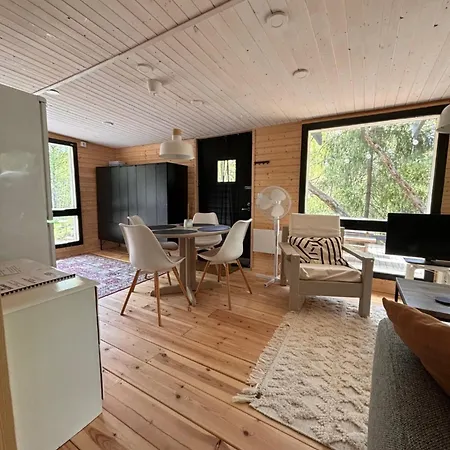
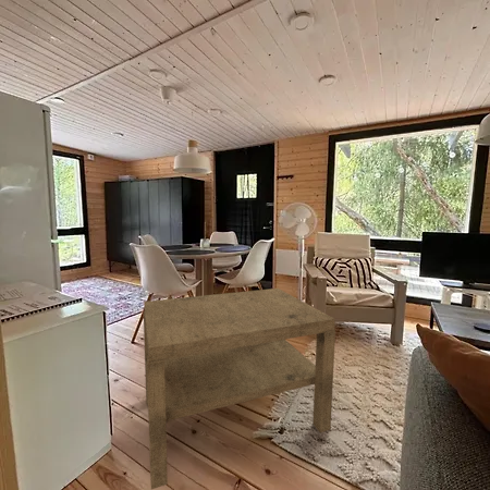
+ coffee table [143,287,336,490]
